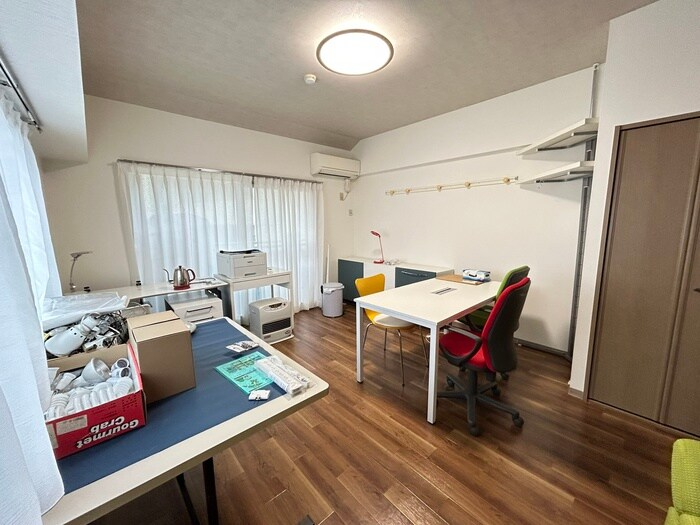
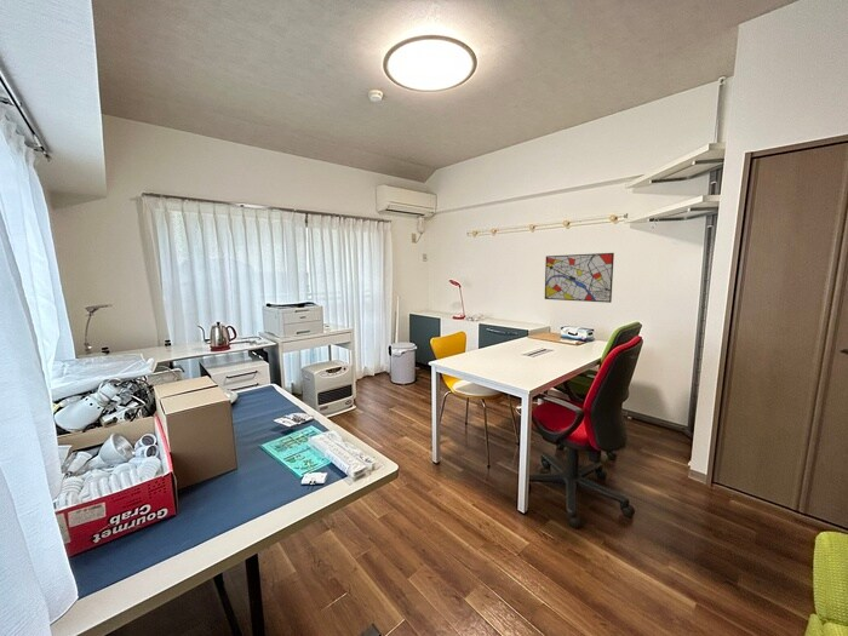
+ wall art [544,252,615,304]
